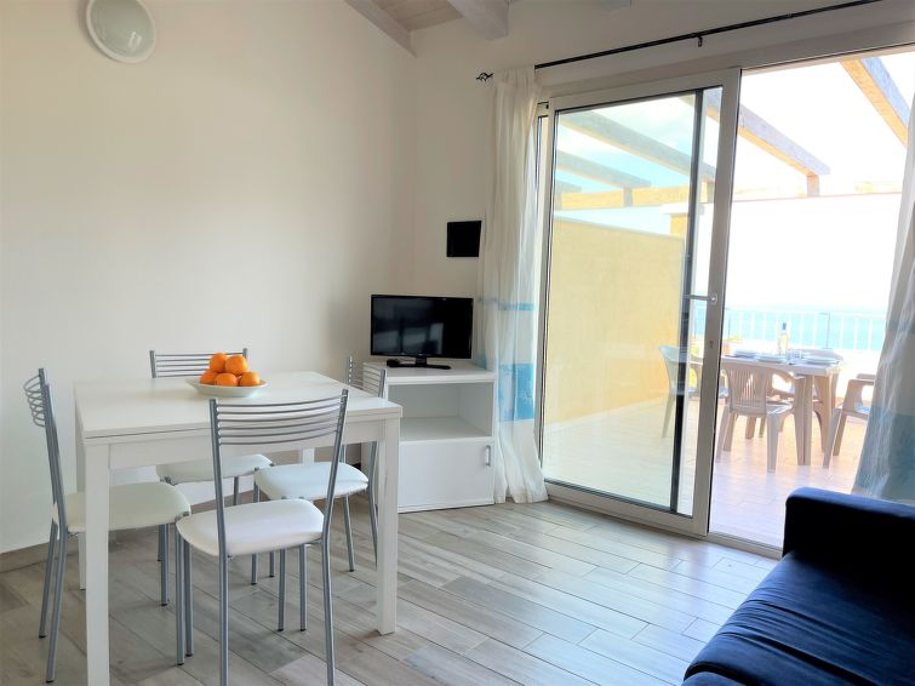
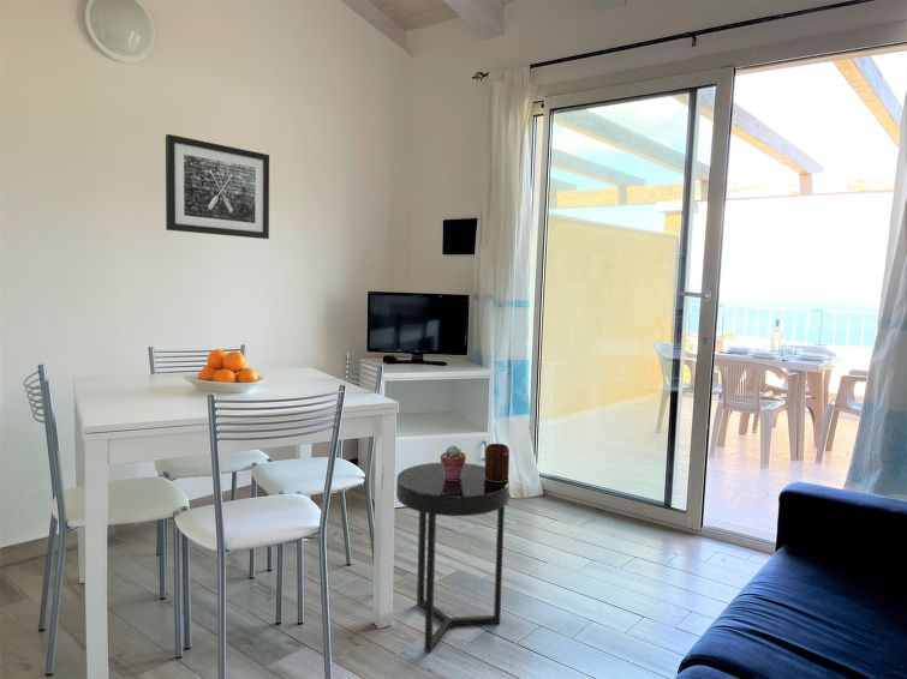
+ side table [395,462,511,654]
+ wall art [165,133,270,240]
+ potted succulent [440,444,467,480]
+ mug [484,443,511,481]
